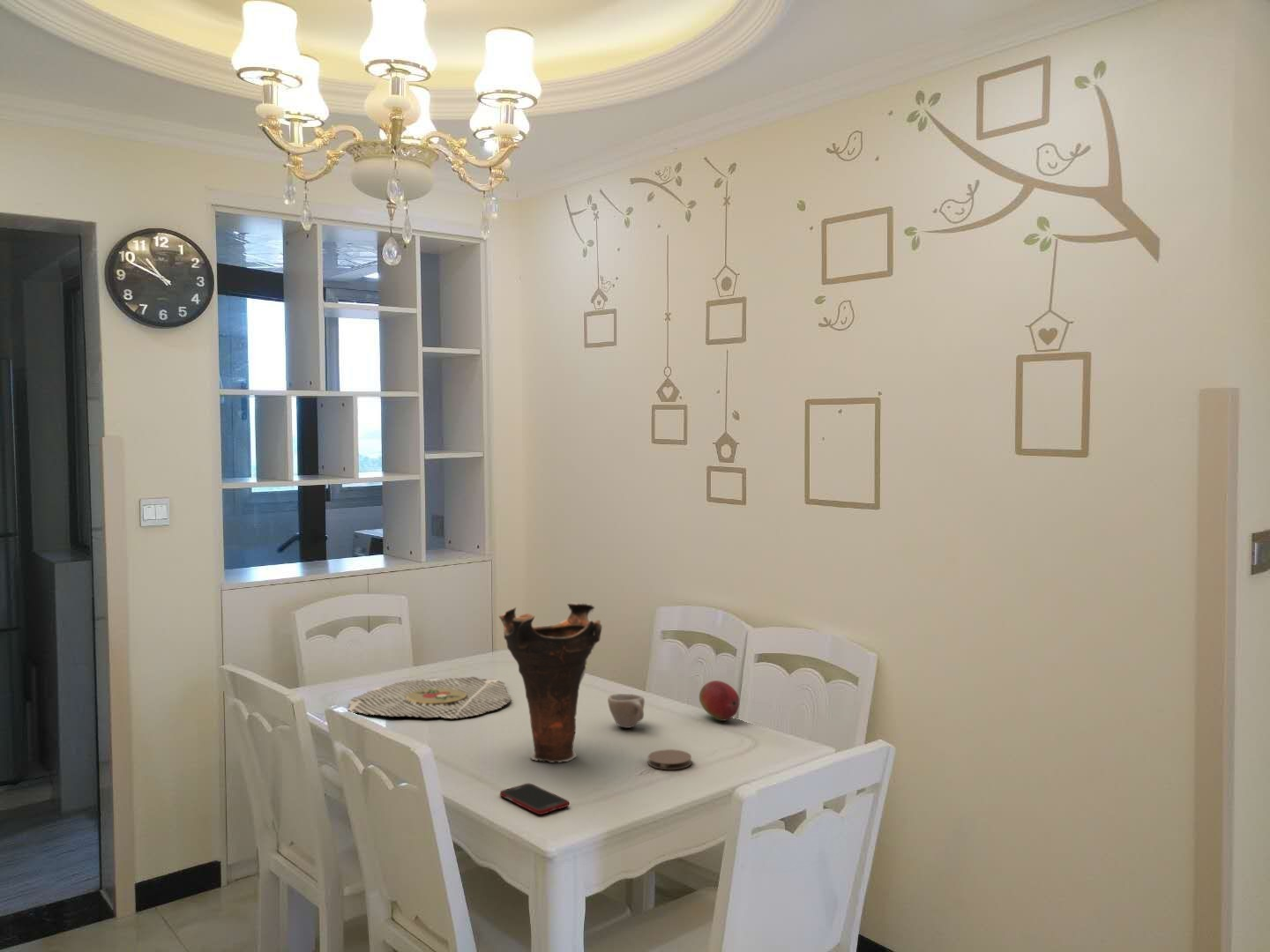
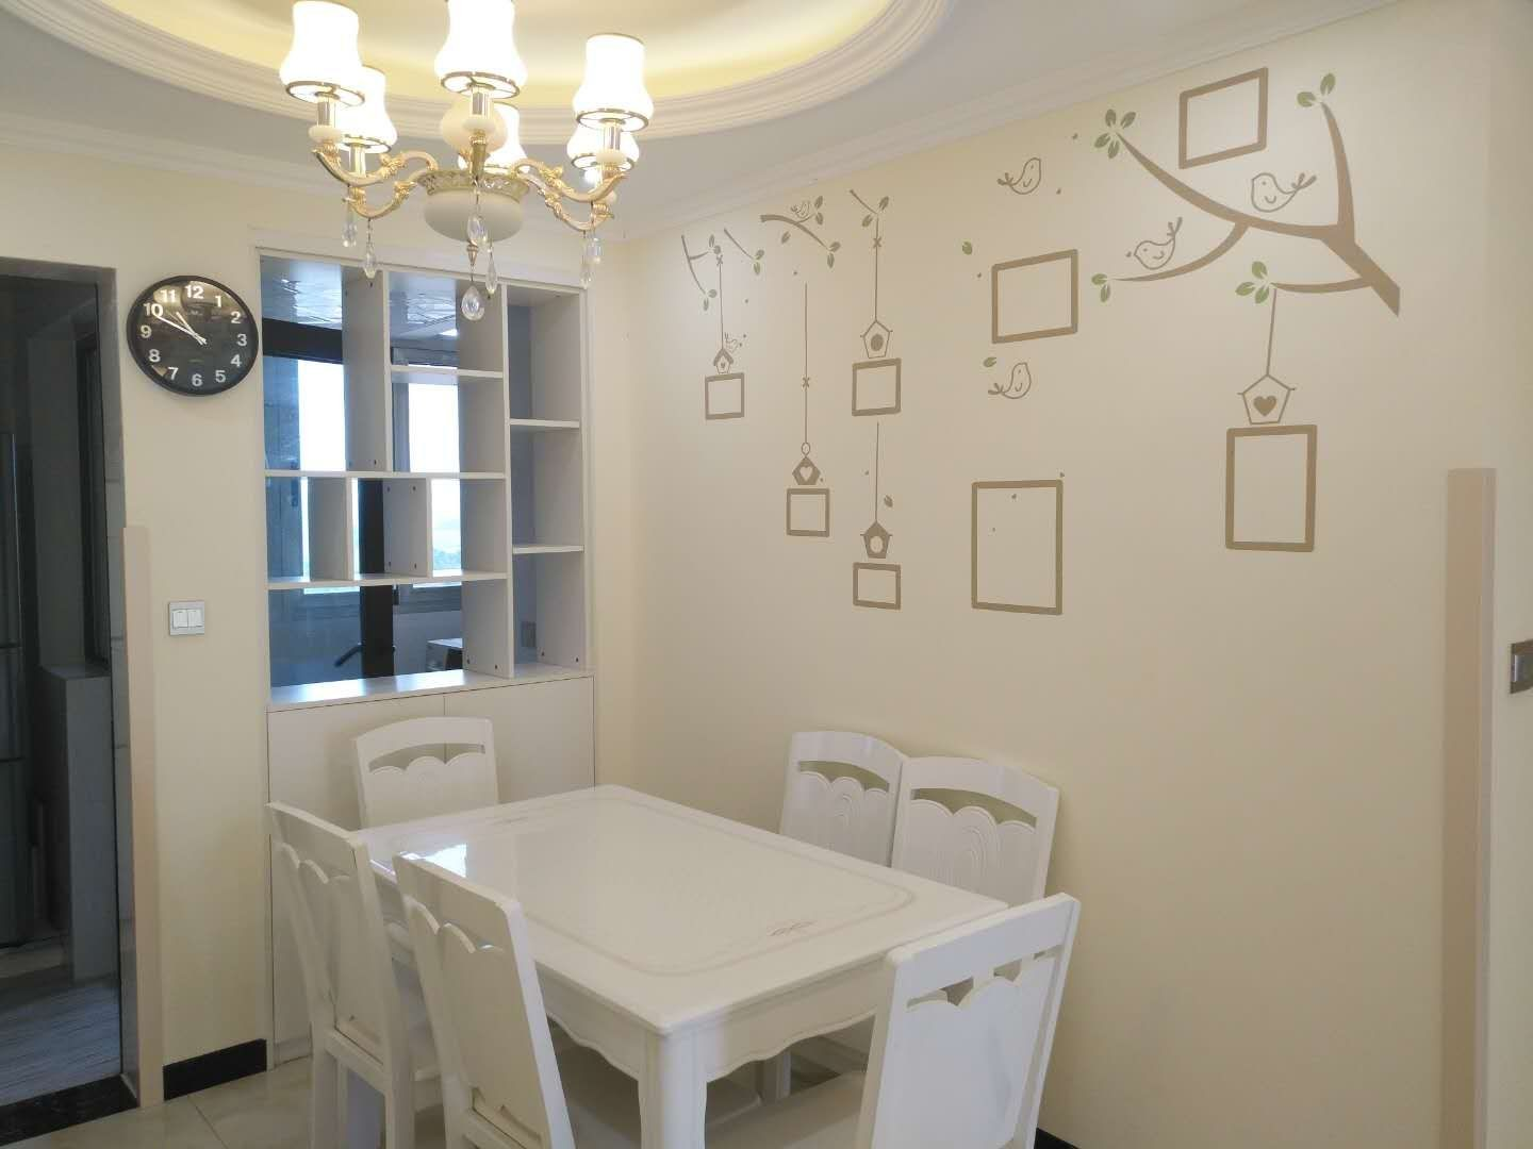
- fruit [699,680,740,722]
- coaster [647,748,692,770]
- cell phone [499,783,570,815]
- vase [498,601,603,763]
- napkin [347,676,512,719]
- cup [607,693,646,729]
